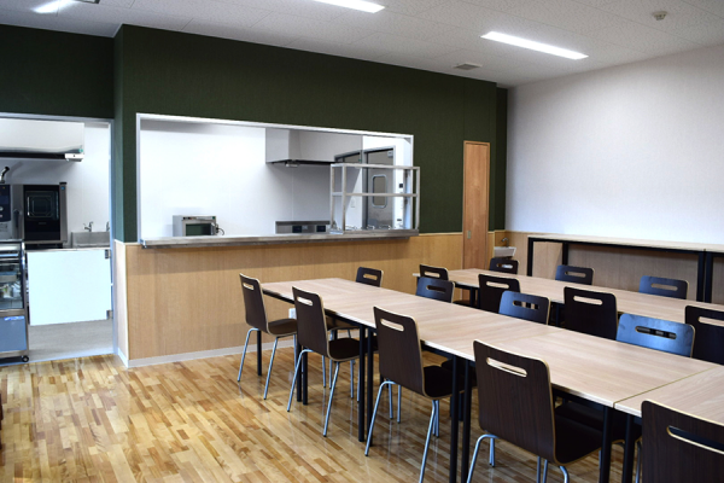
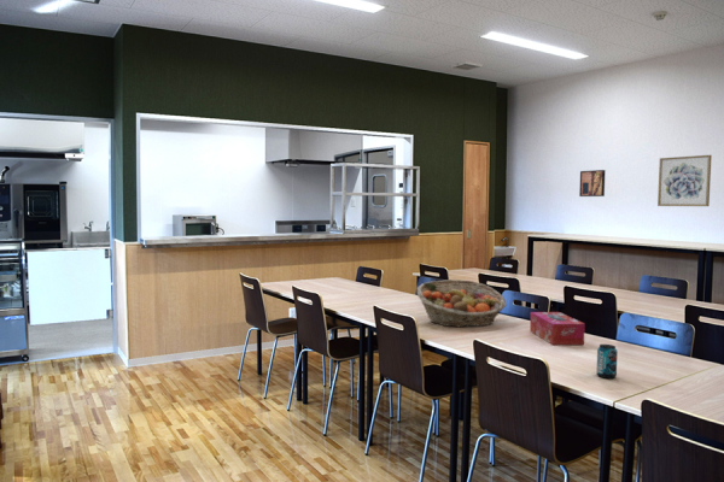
+ wall art [656,154,713,207]
+ beverage can [595,343,619,380]
+ tissue box [529,311,586,346]
+ fruit basket [416,278,507,328]
+ wall art [578,169,607,198]
